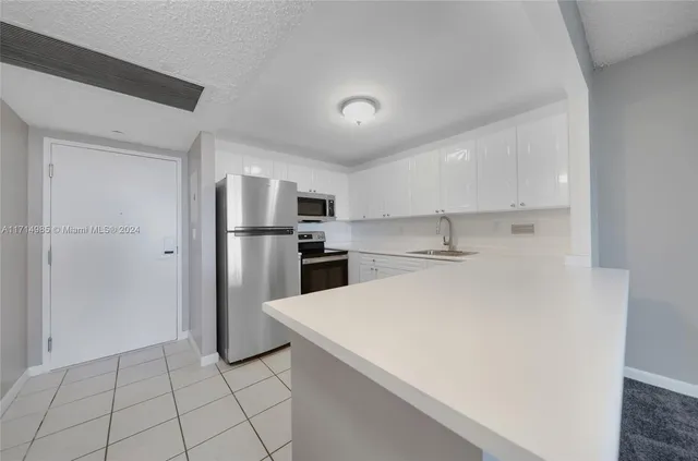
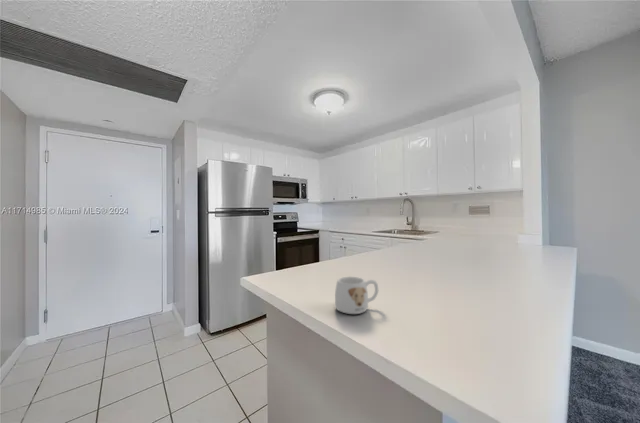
+ mug [334,275,379,315]
